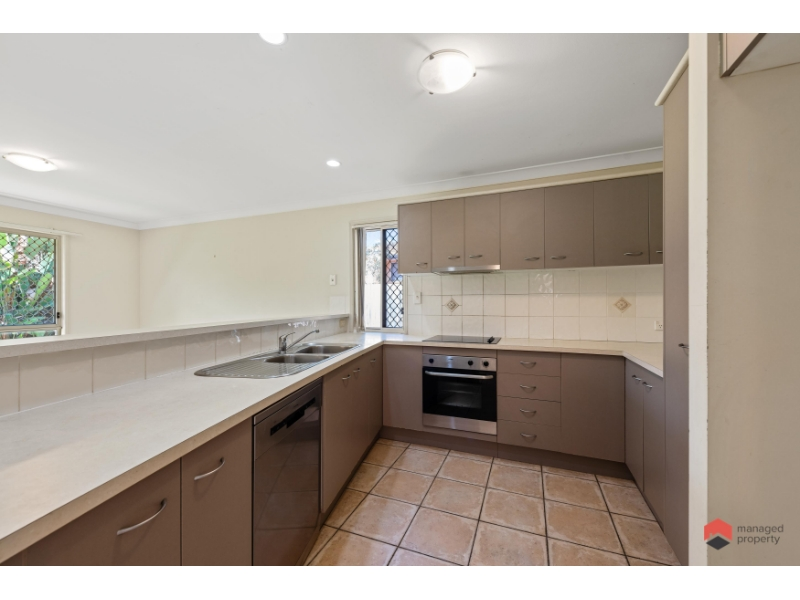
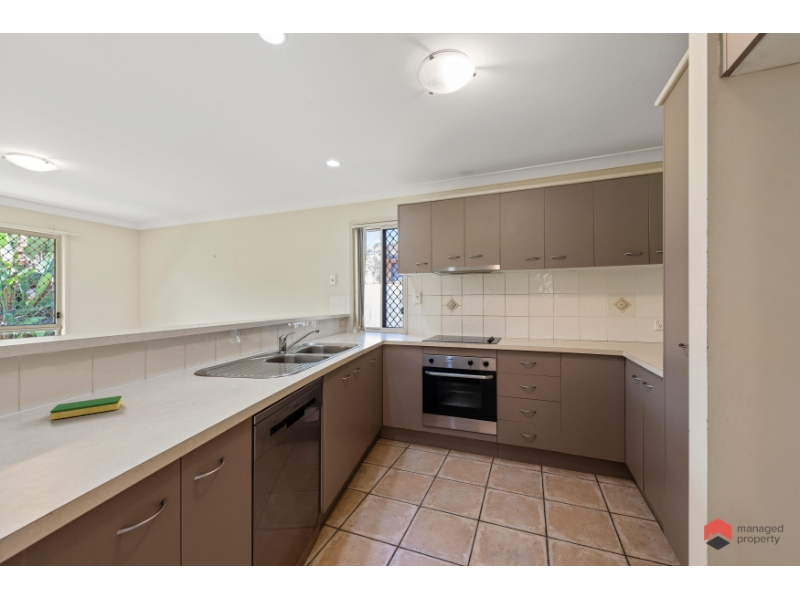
+ dish sponge [49,395,123,421]
